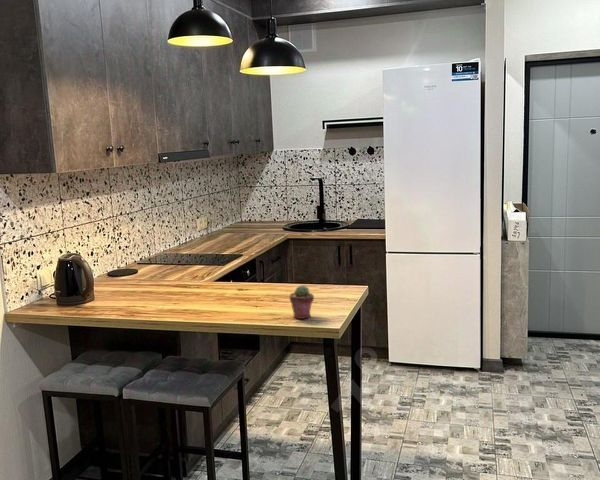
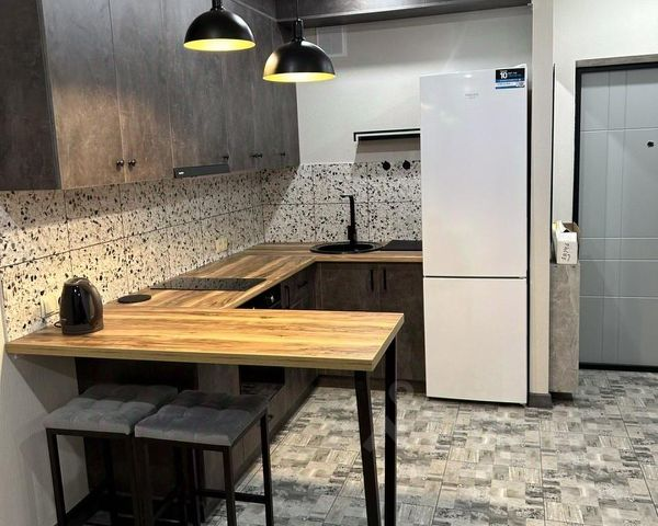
- potted succulent [289,284,315,320]
